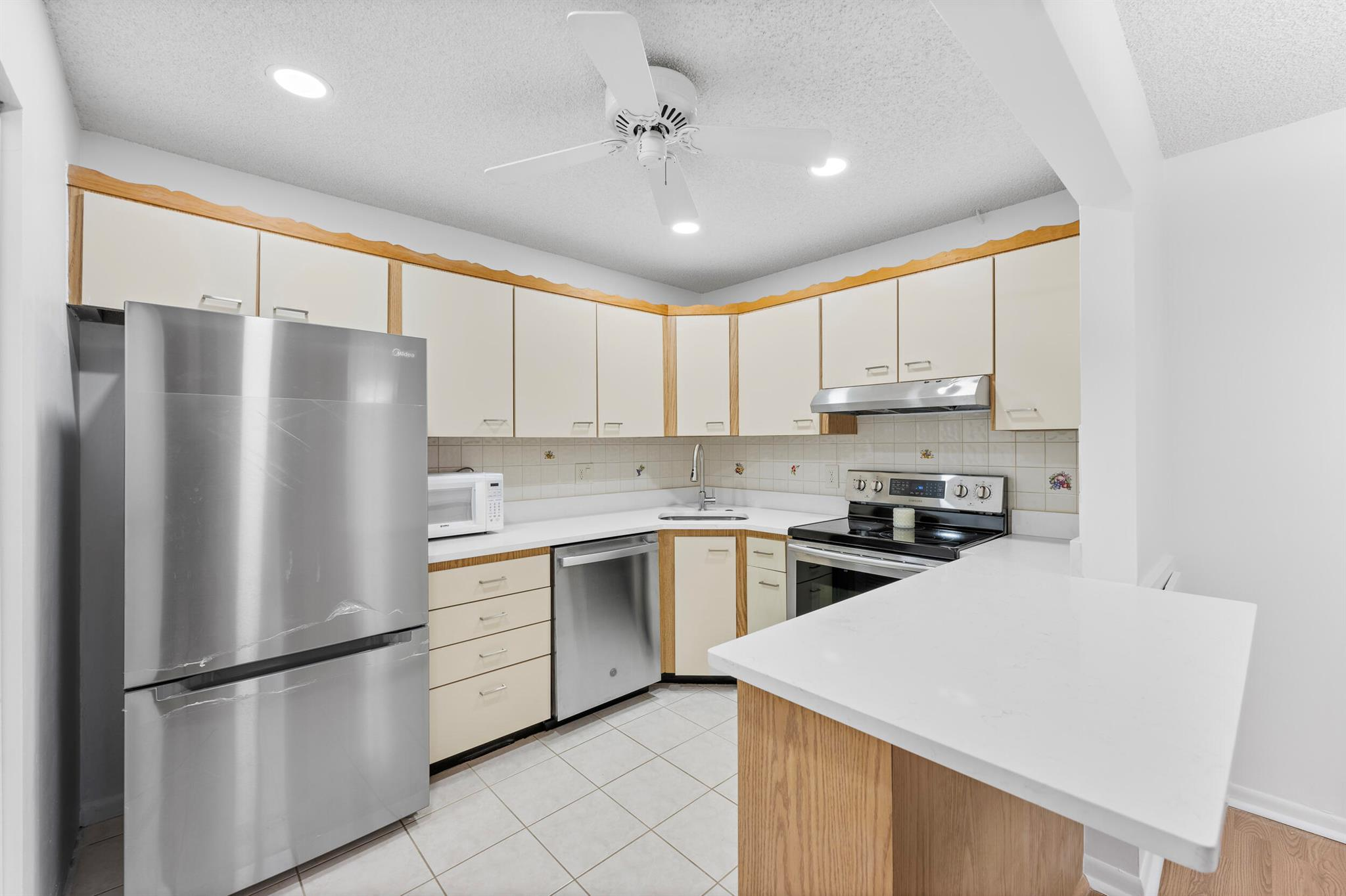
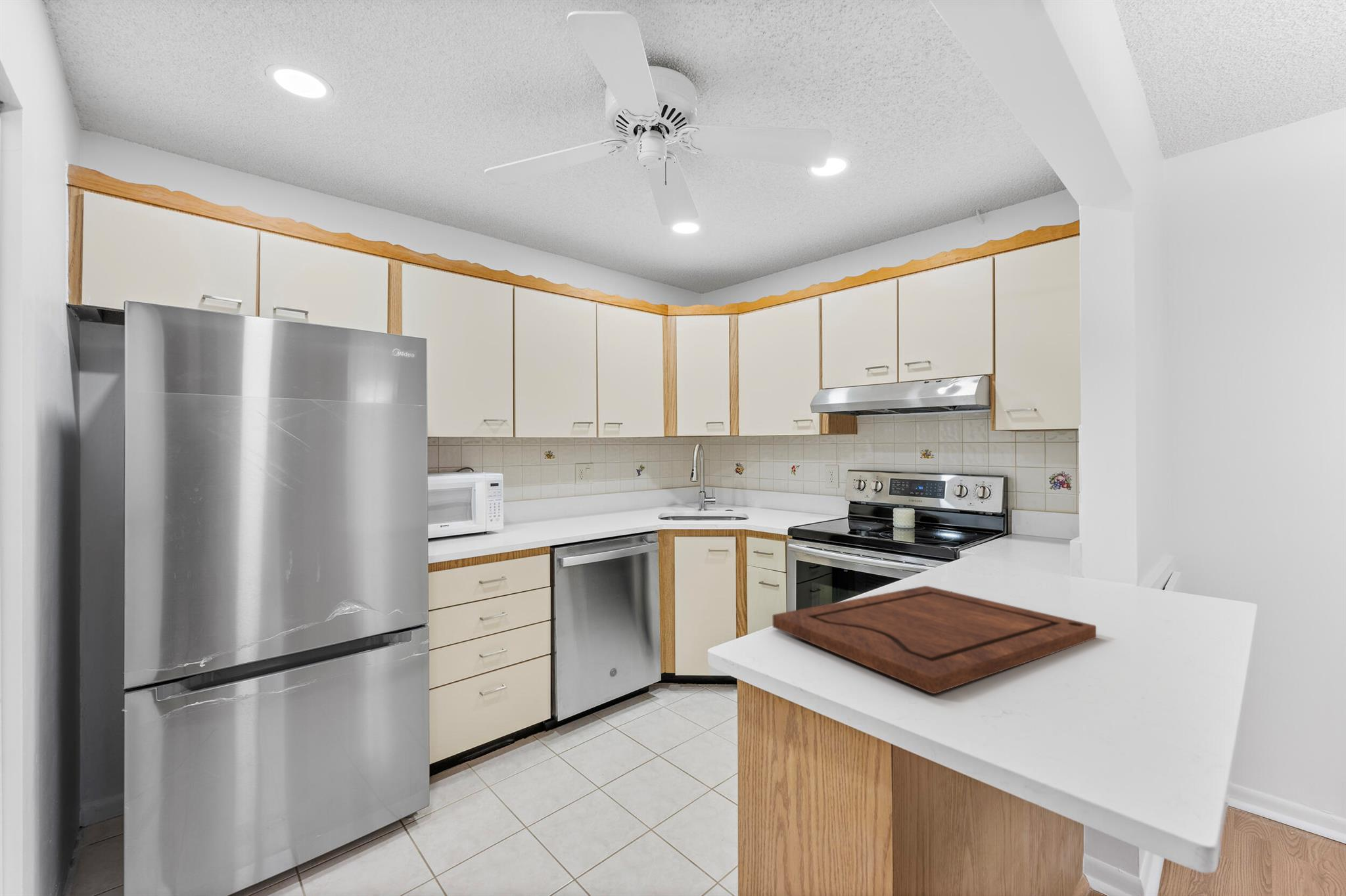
+ cutting board [772,585,1097,694]
